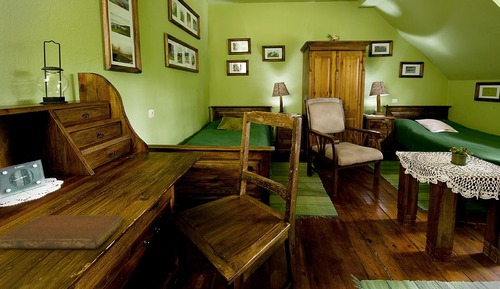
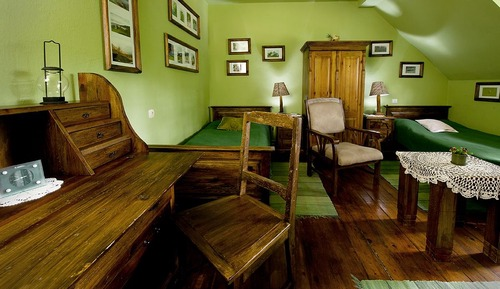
- notebook [0,214,124,250]
